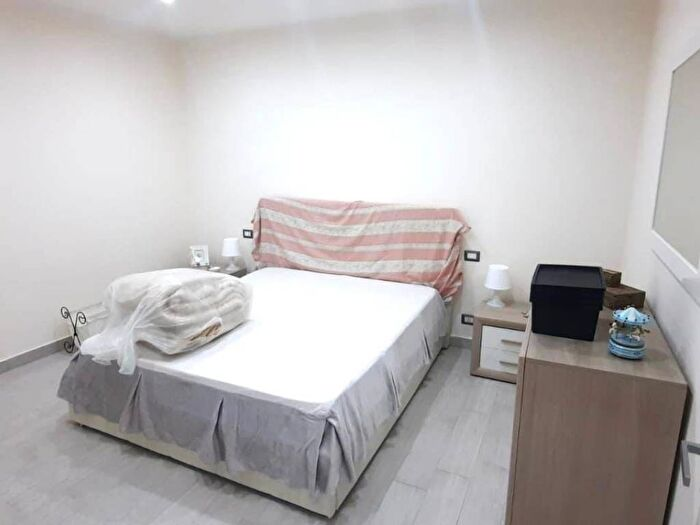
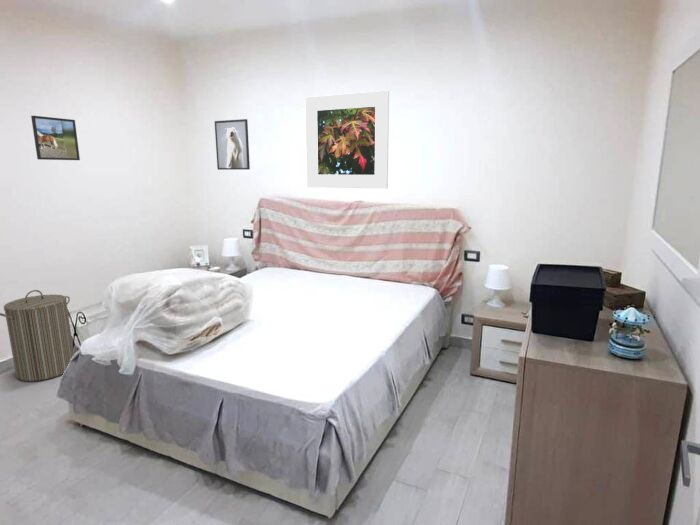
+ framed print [30,115,81,161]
+ laundry hamper [0,289,75,382]
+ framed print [214,118,251,171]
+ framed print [304,90,390,190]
